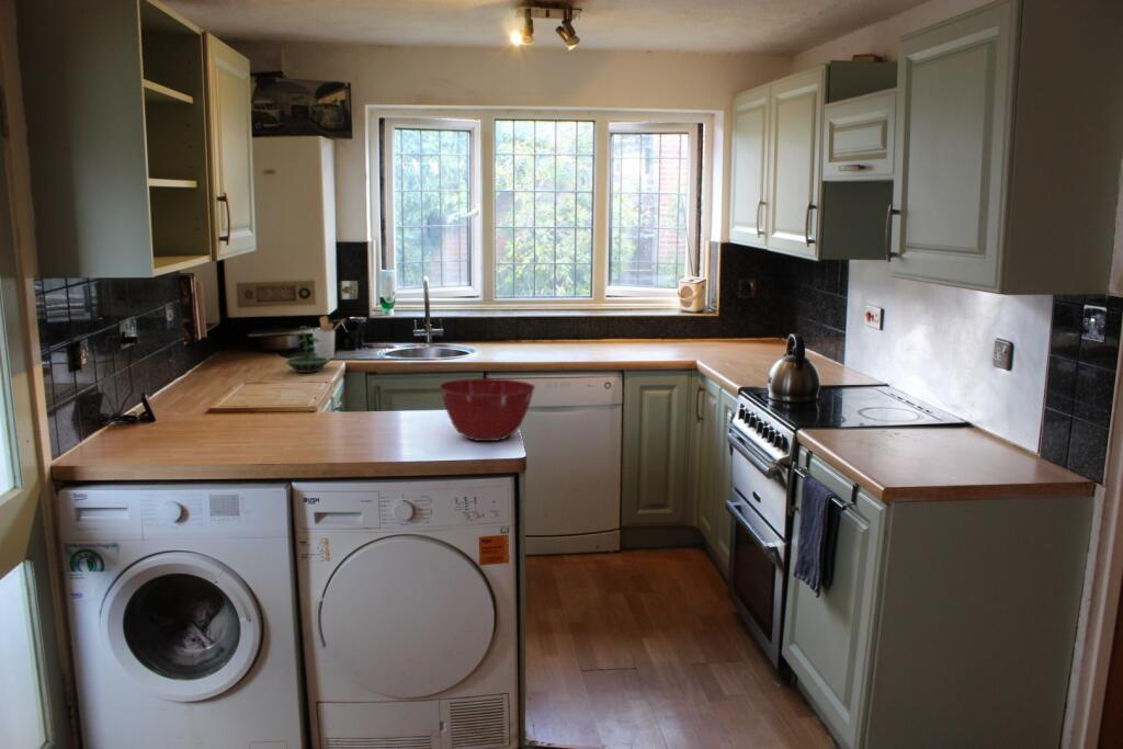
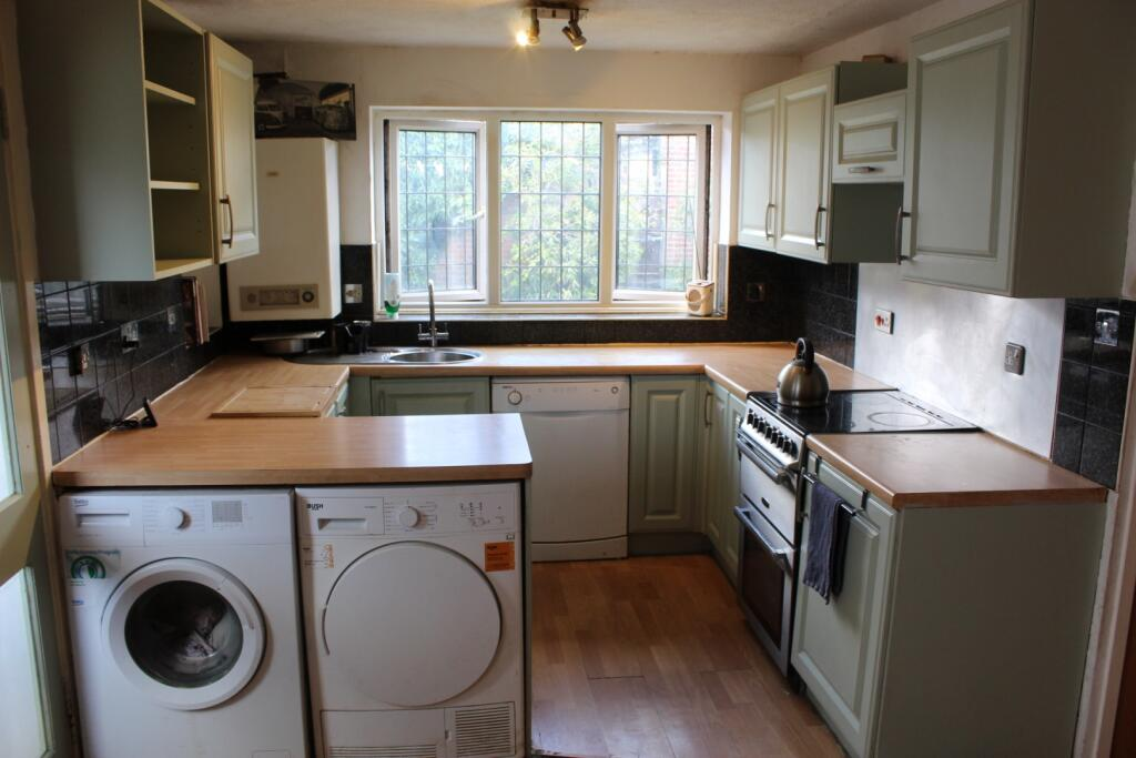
- terrarium [283,325,332,374]
- mixing bowl [438,377,536,442]
- utensil holder [311,315,347,360]
